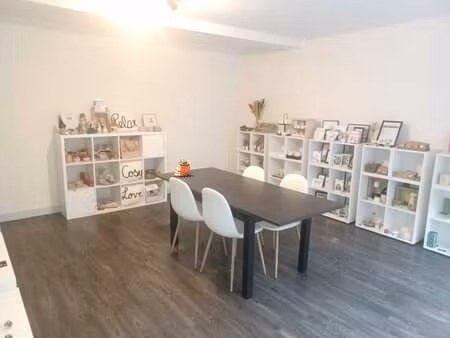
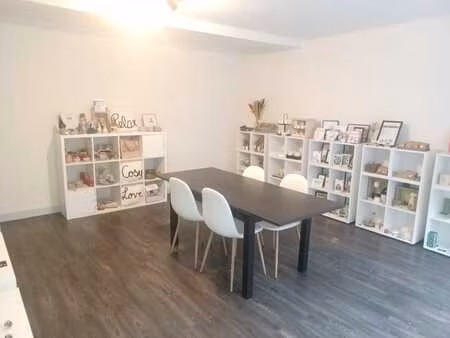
- succulent planter [173,158,192,177]
